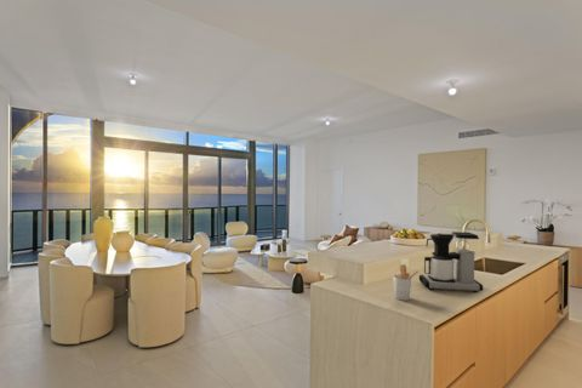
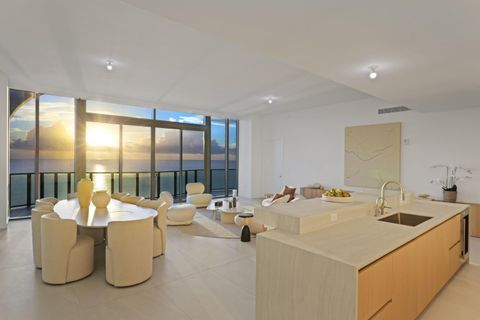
- utensil holder [392,263,422,302]
- coffee maker [418,230,484,293]
